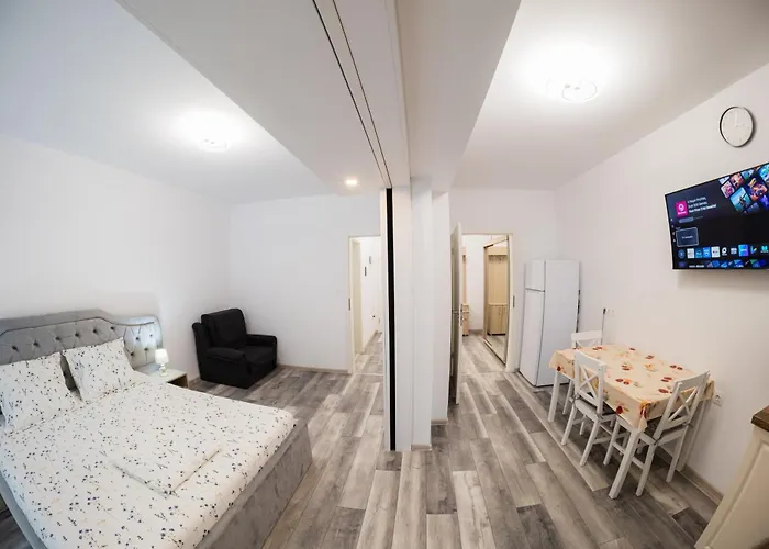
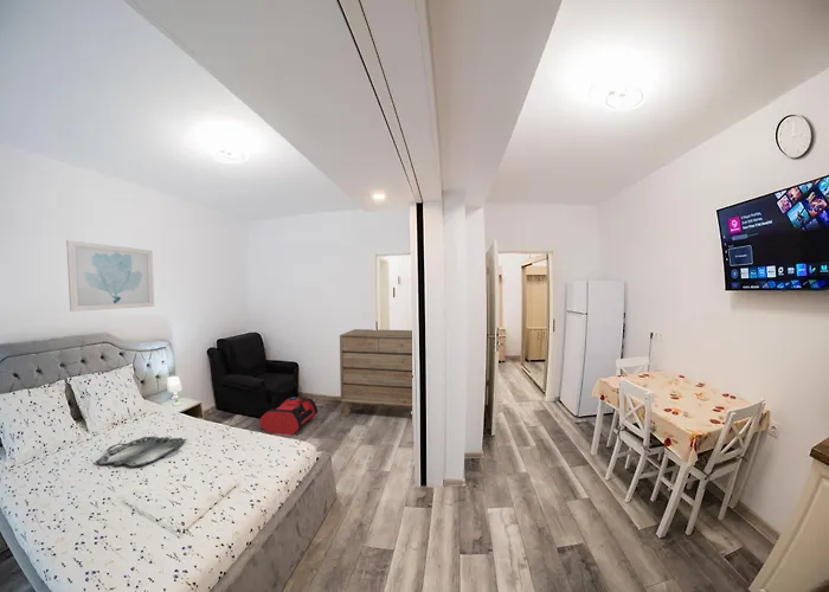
+ dresser [339,328,413,418]
+ wall art [65,239,155,313]
+ serving tray [95,436,187,468]
+ backpack [258,395,319,436]
